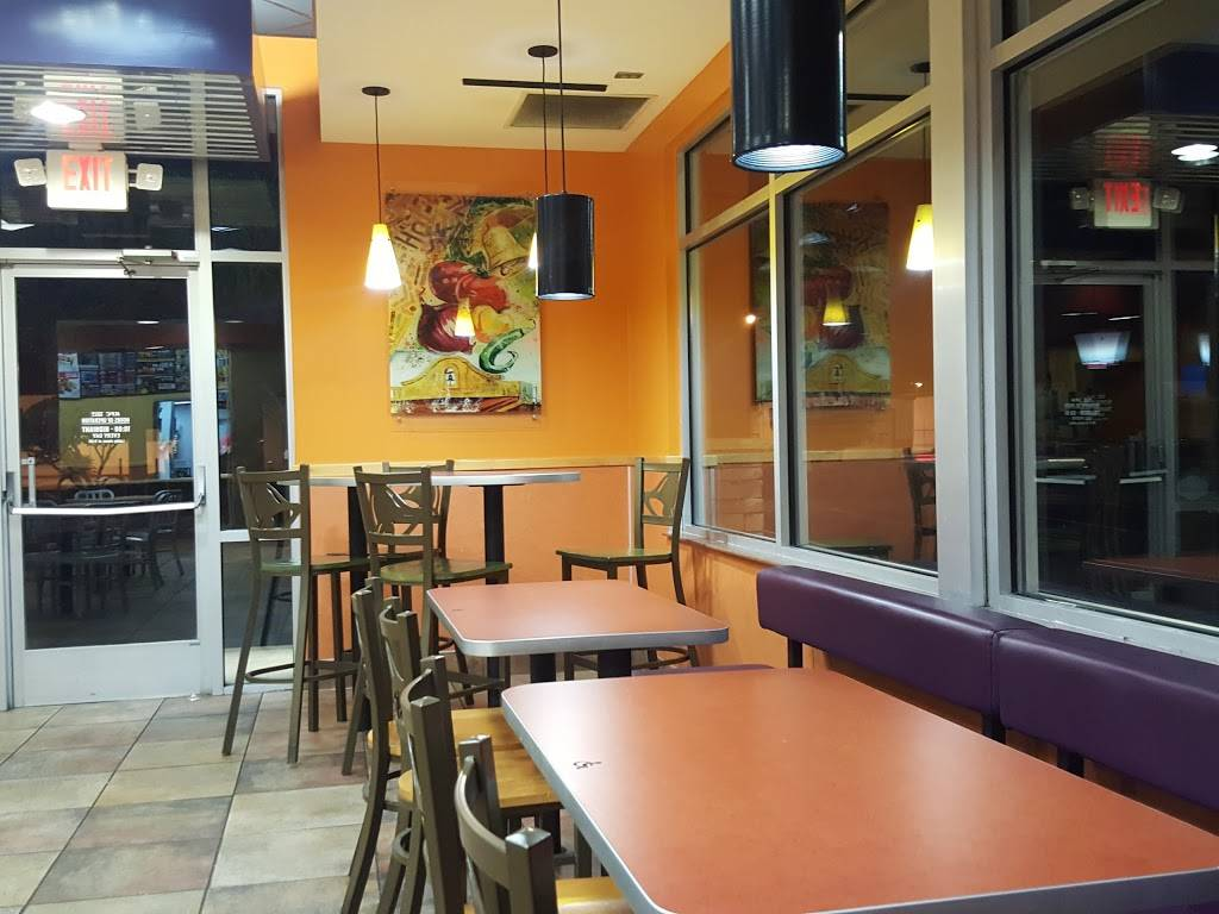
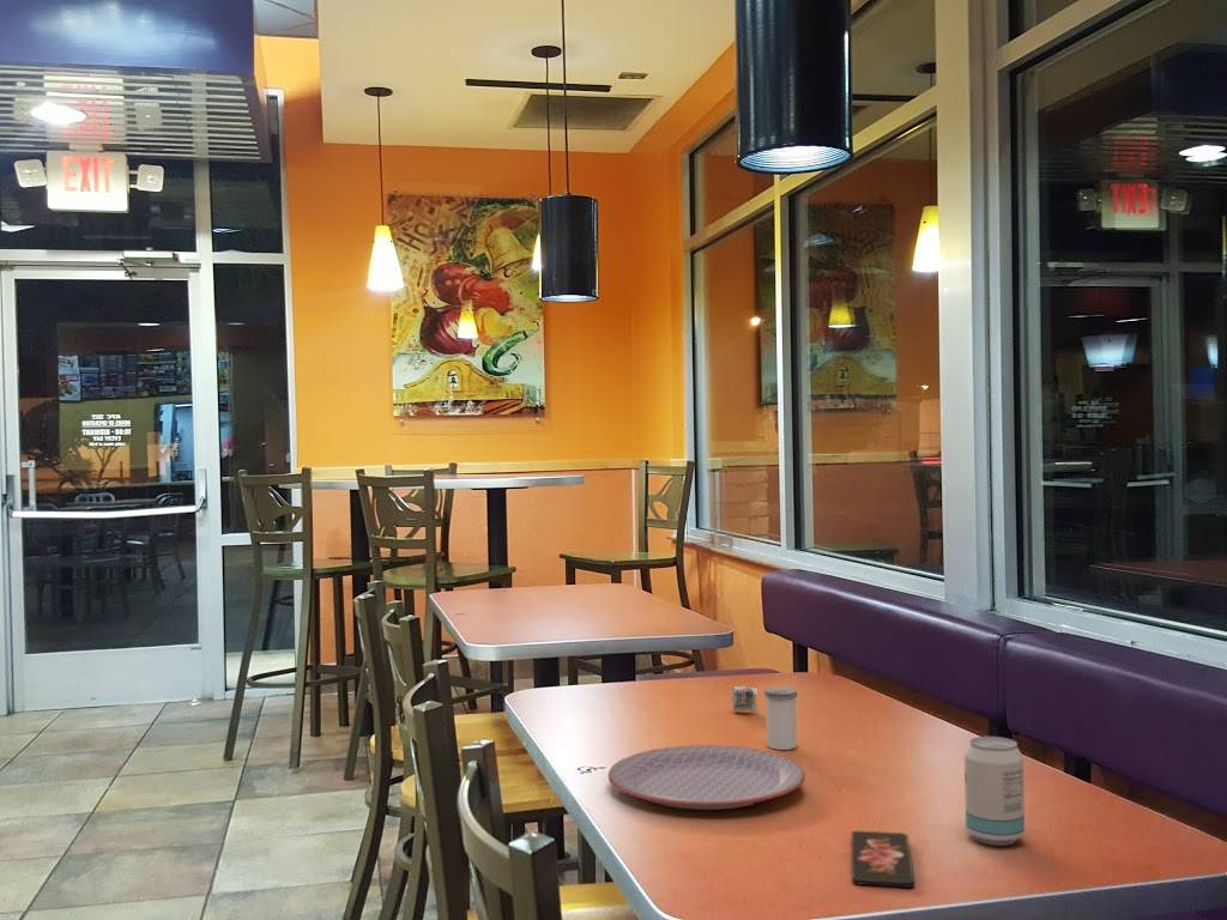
+ smartphone [851,830,915,889]
+ plate [608,744,806,811]
+ beverage can [963,736,1026,847]
+ napkin holder [730,684,758,713]
+ salt shaker [763,686,798,751]
